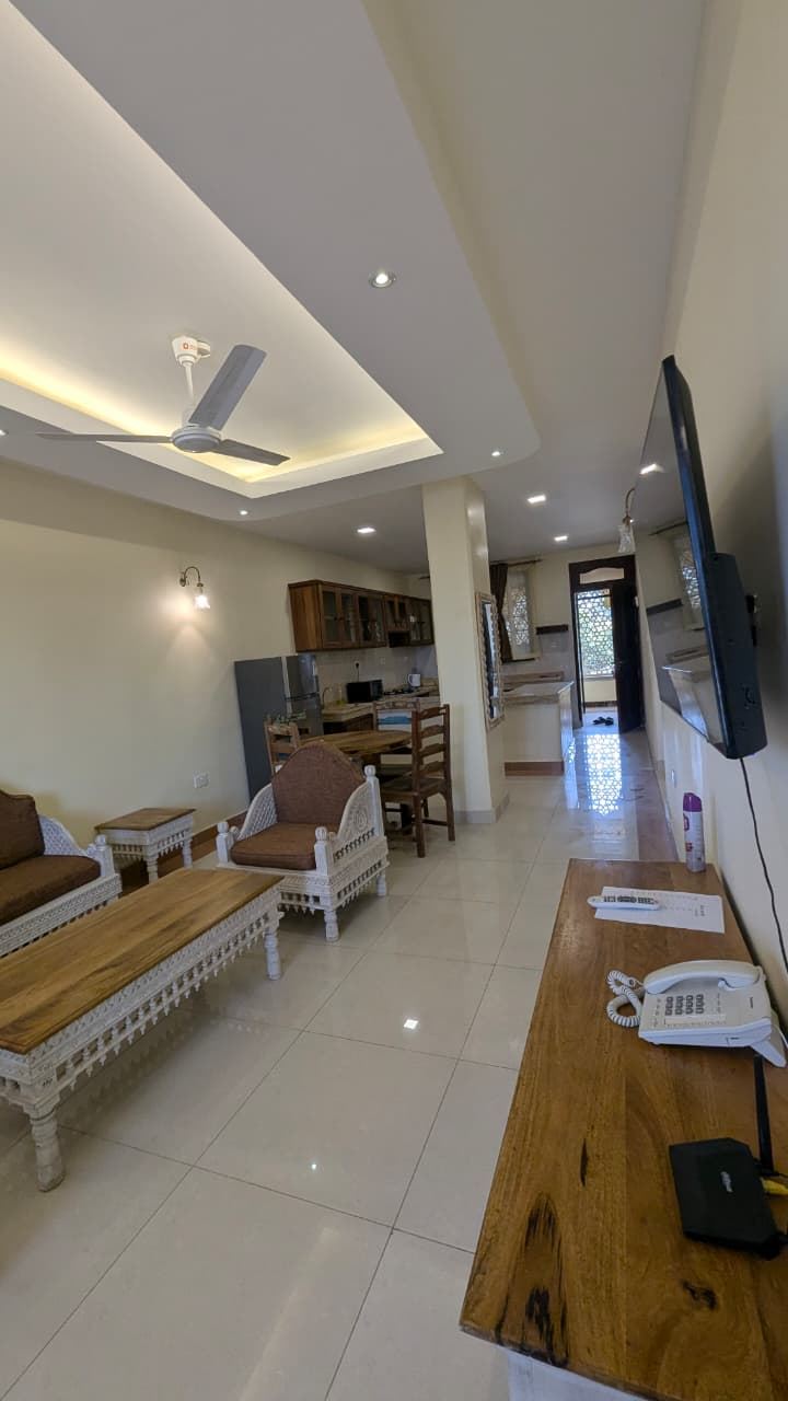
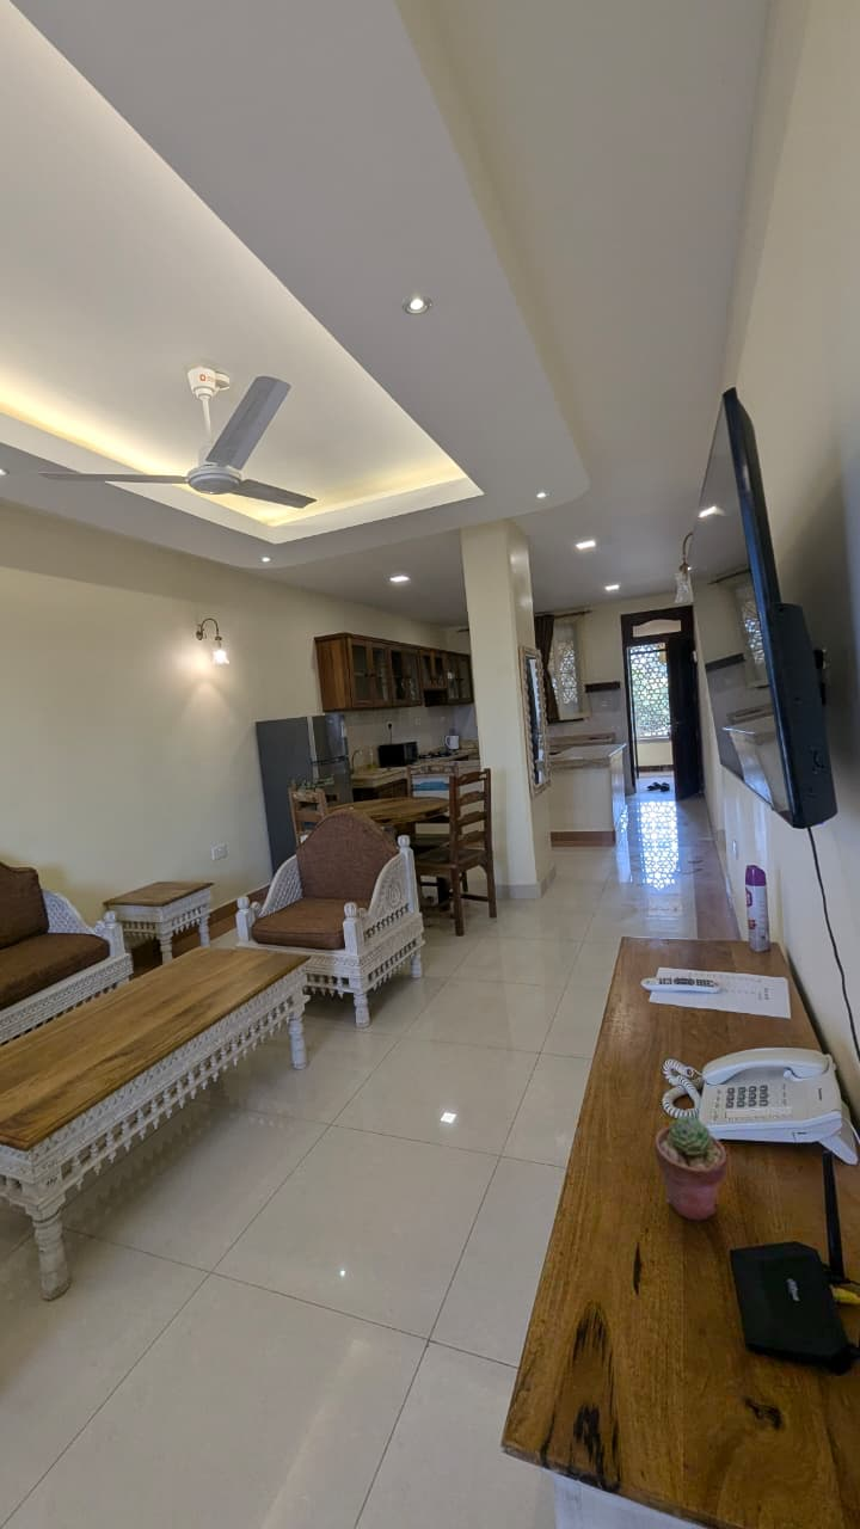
+ potted succulent [653,1114,729,1222]
